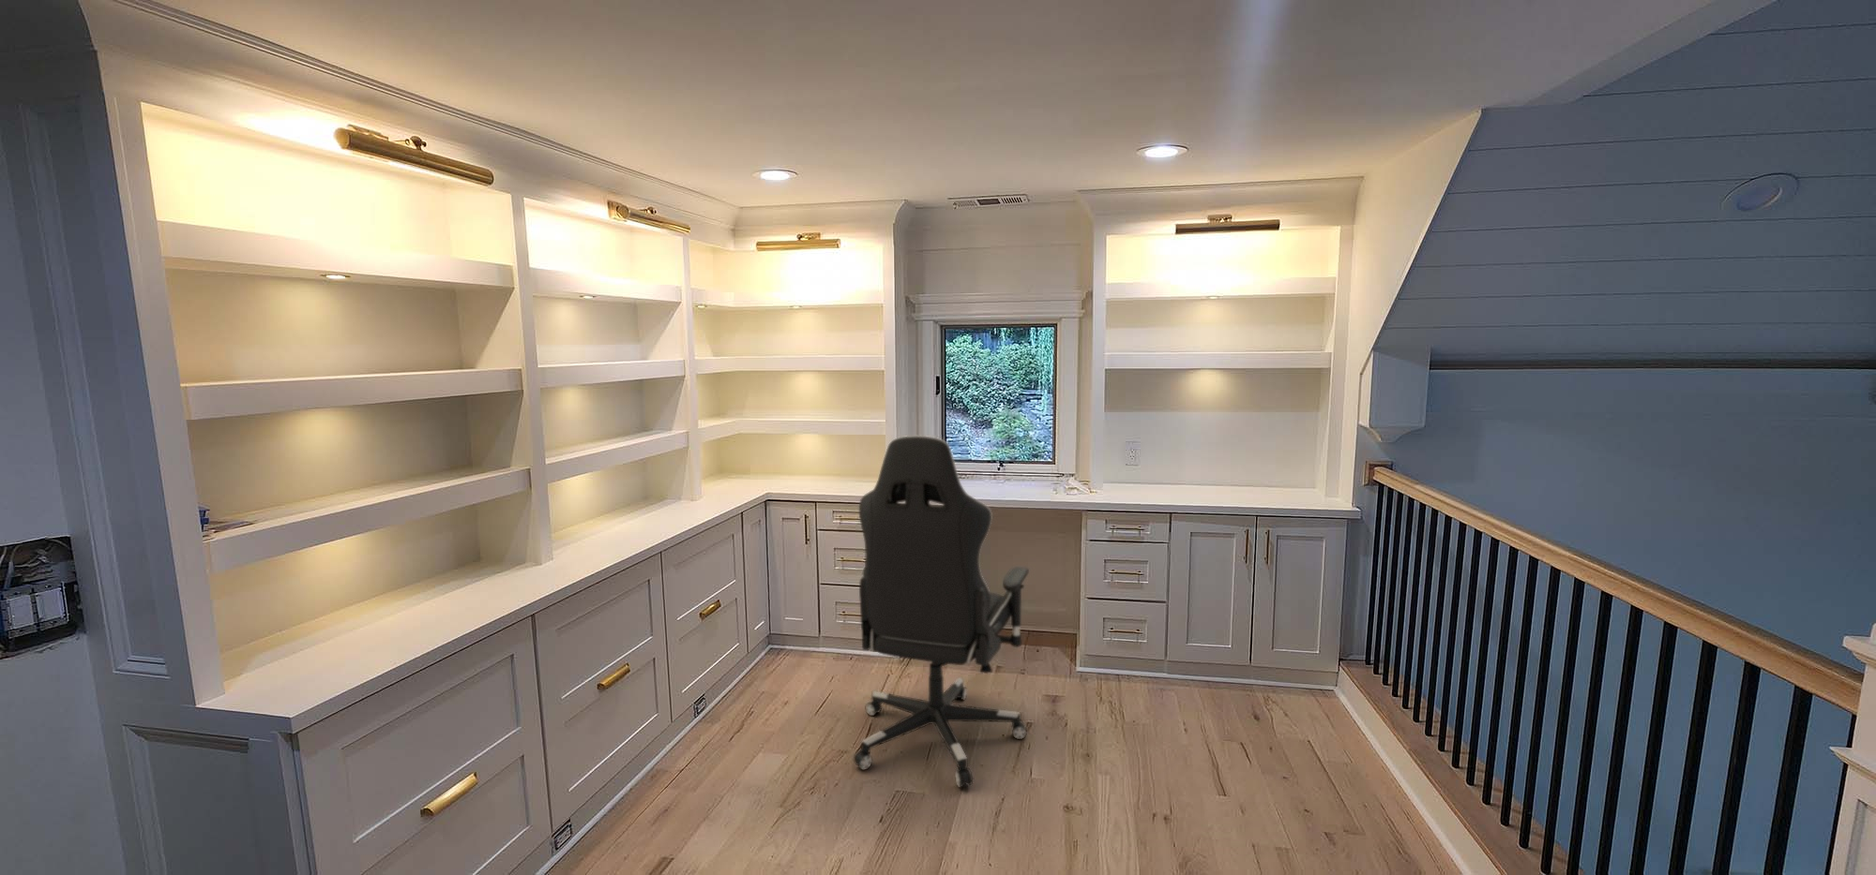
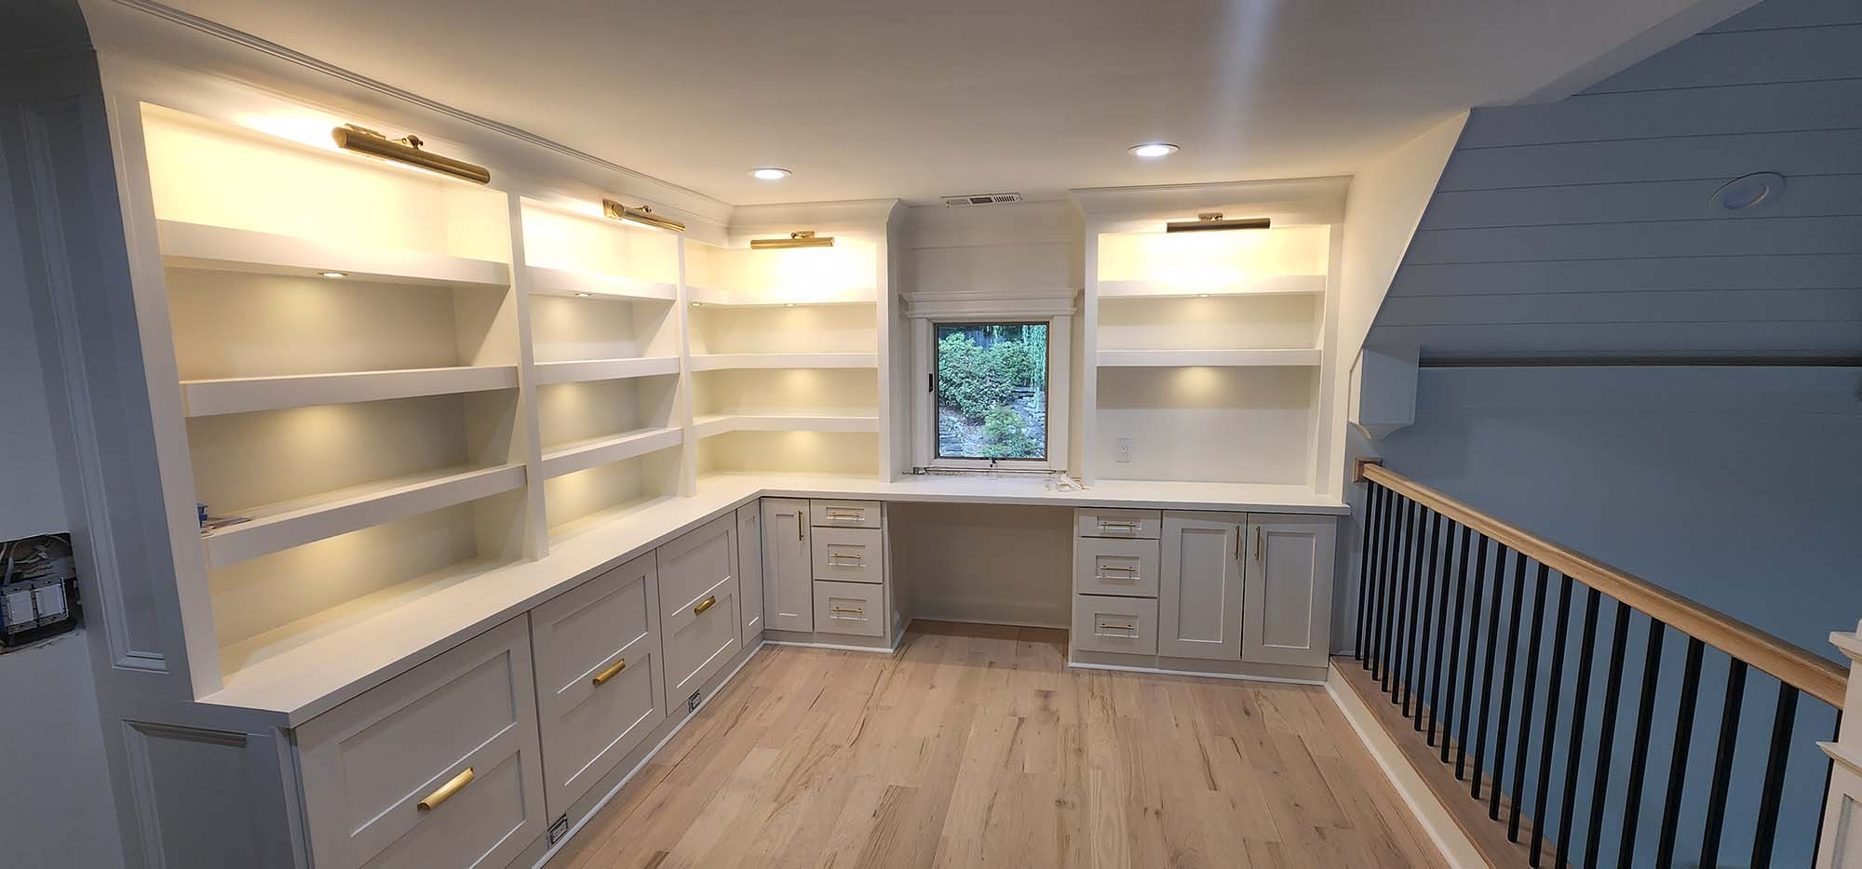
- chair [853,435,1030,789]
